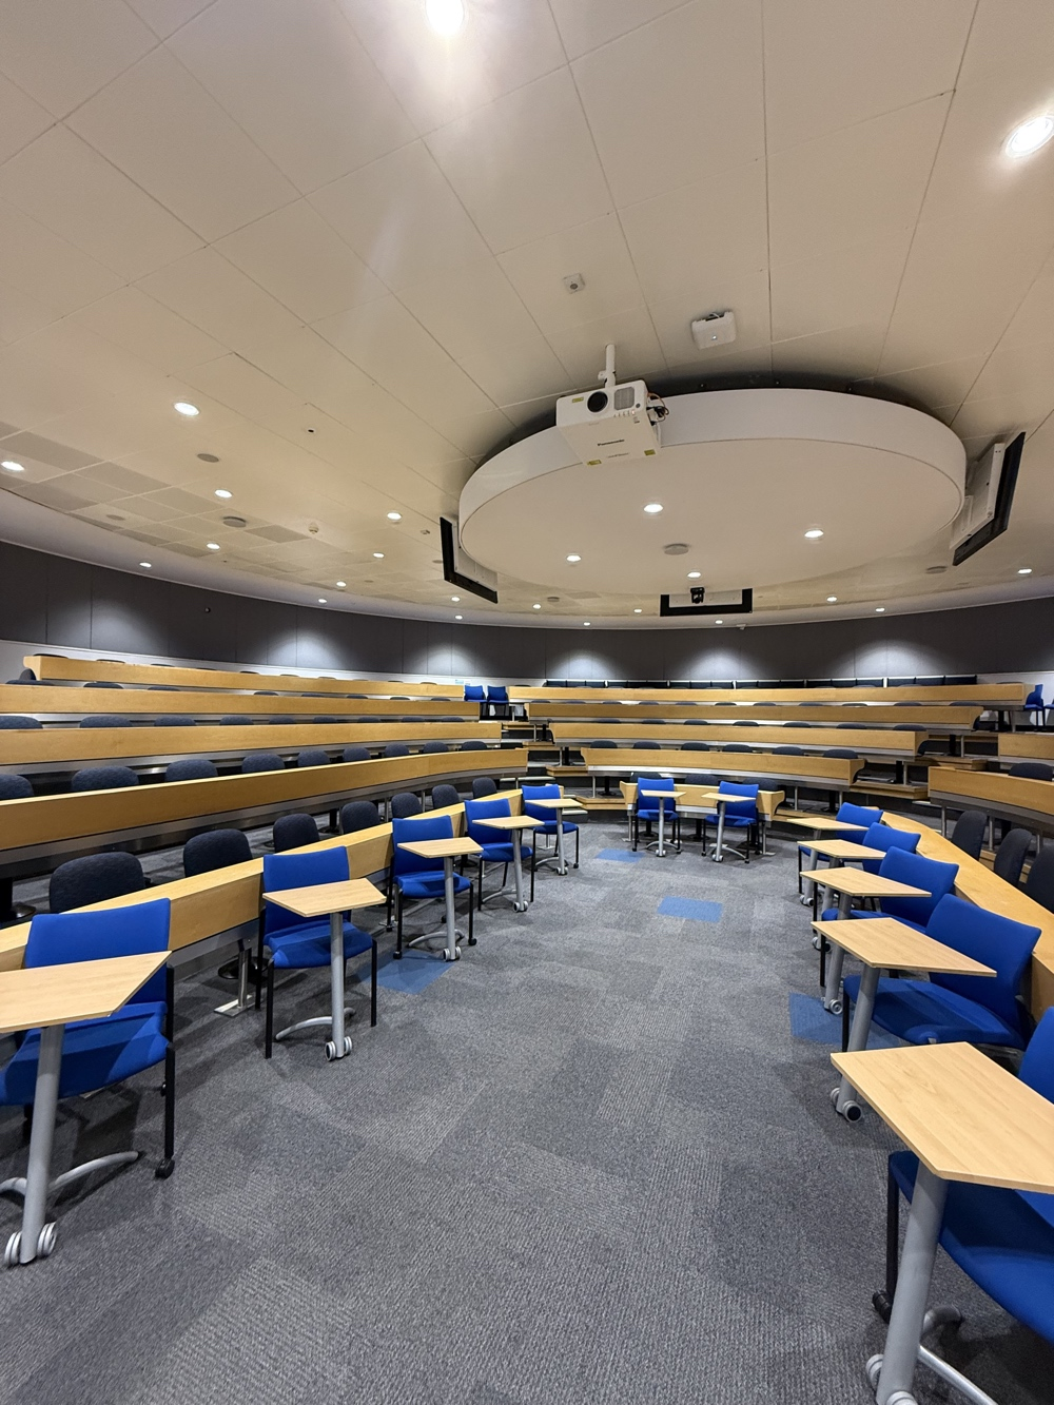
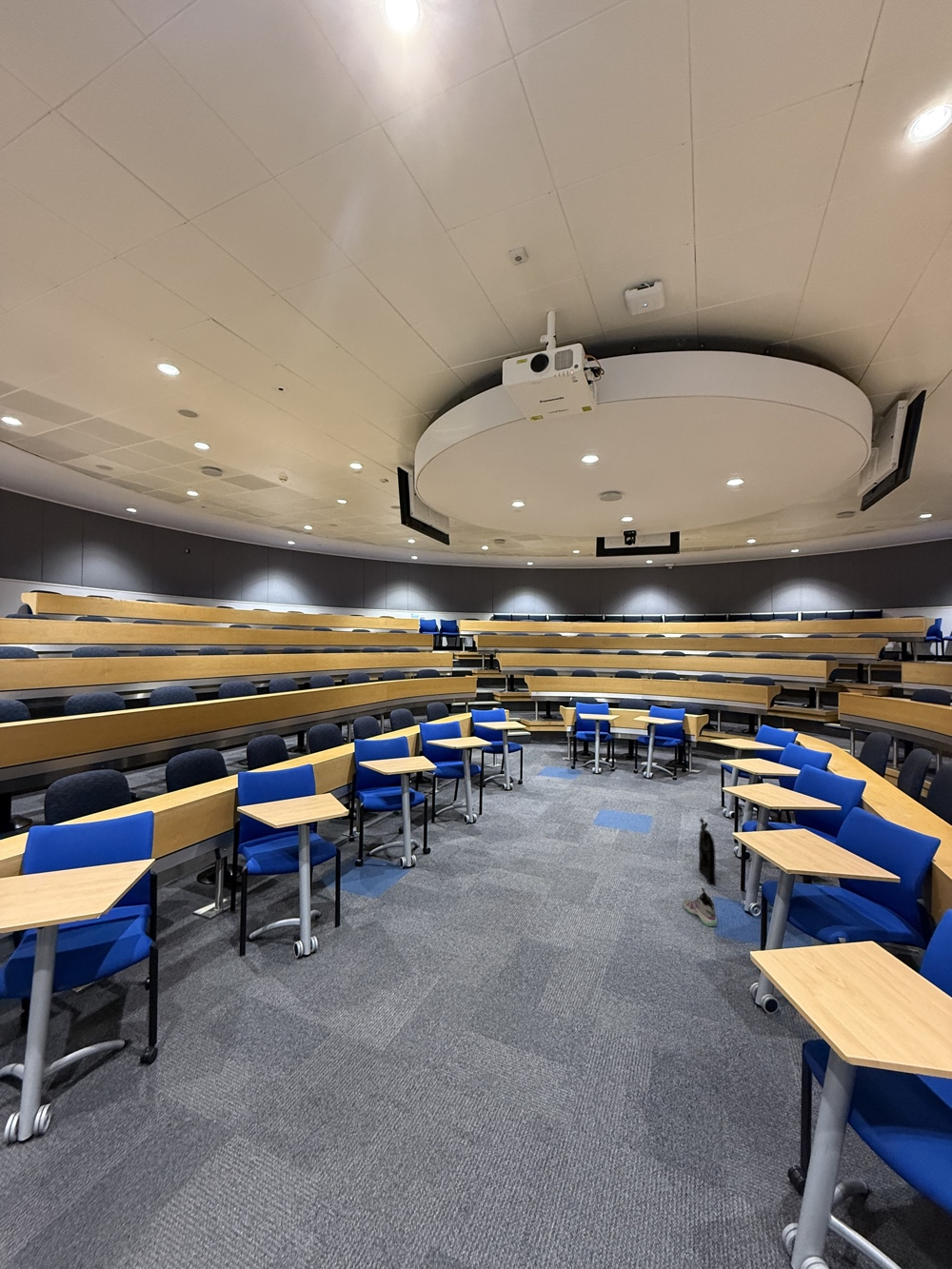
+ backpack [698,816,717,886]
+ sneaker [683,887,718,927]
